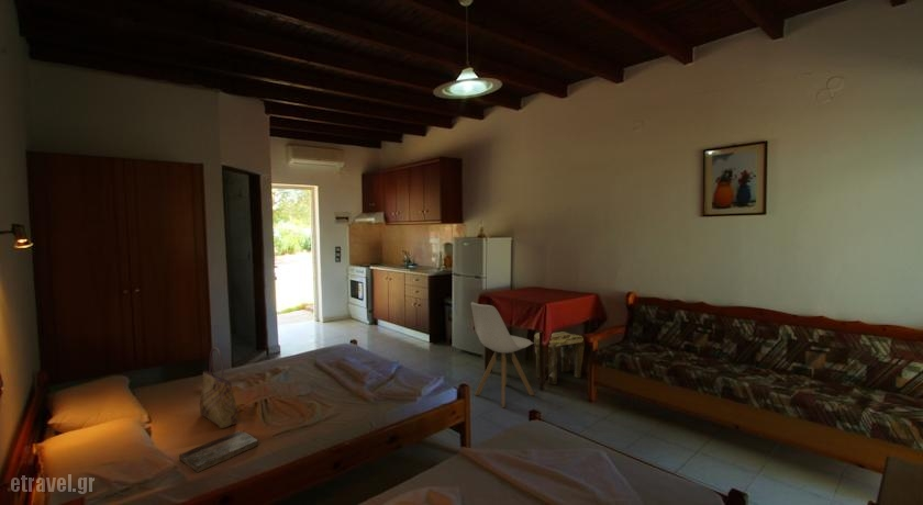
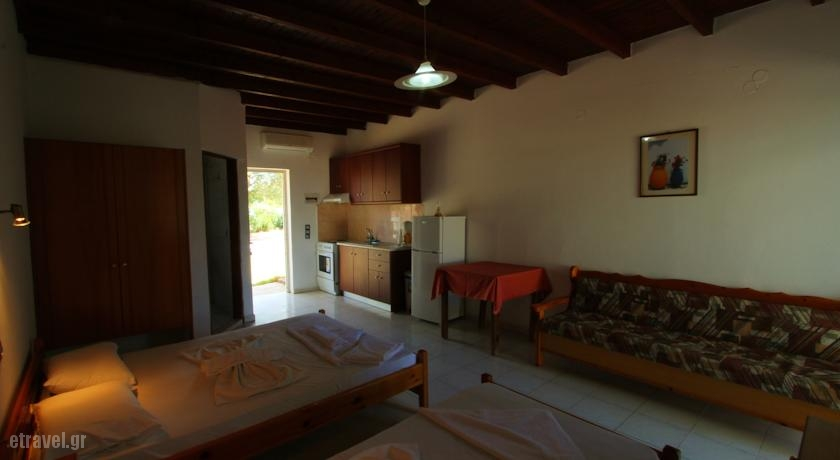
- book [178,429,259,473]
- bar stool [470,301,535,408]
- tote bag [199,347,238,429]
- stool [533,330,586,385]
